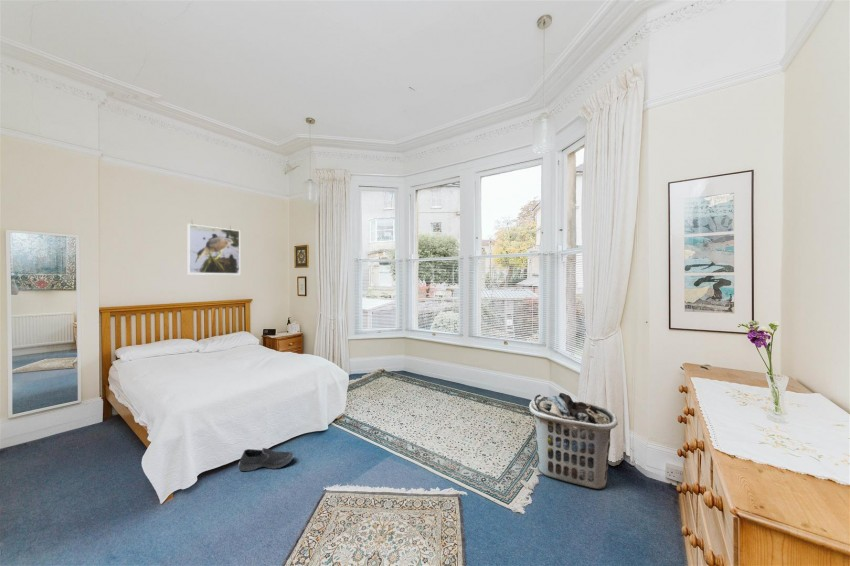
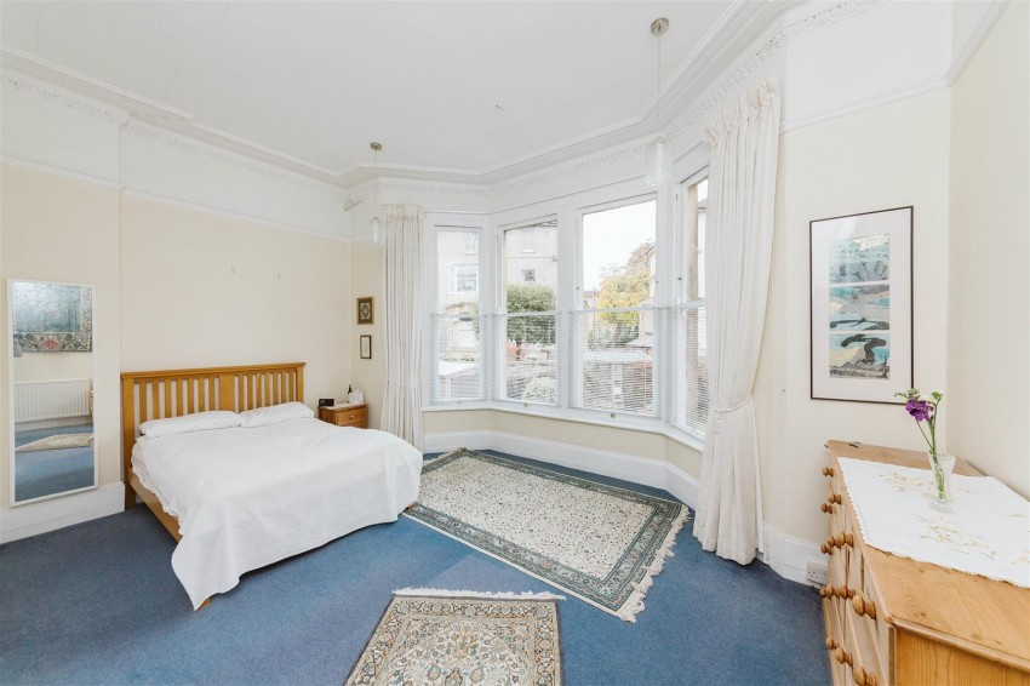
- shoe [237,447,295,472]
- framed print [186,223,241,276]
- clothes hamper [528,392,619,490]
